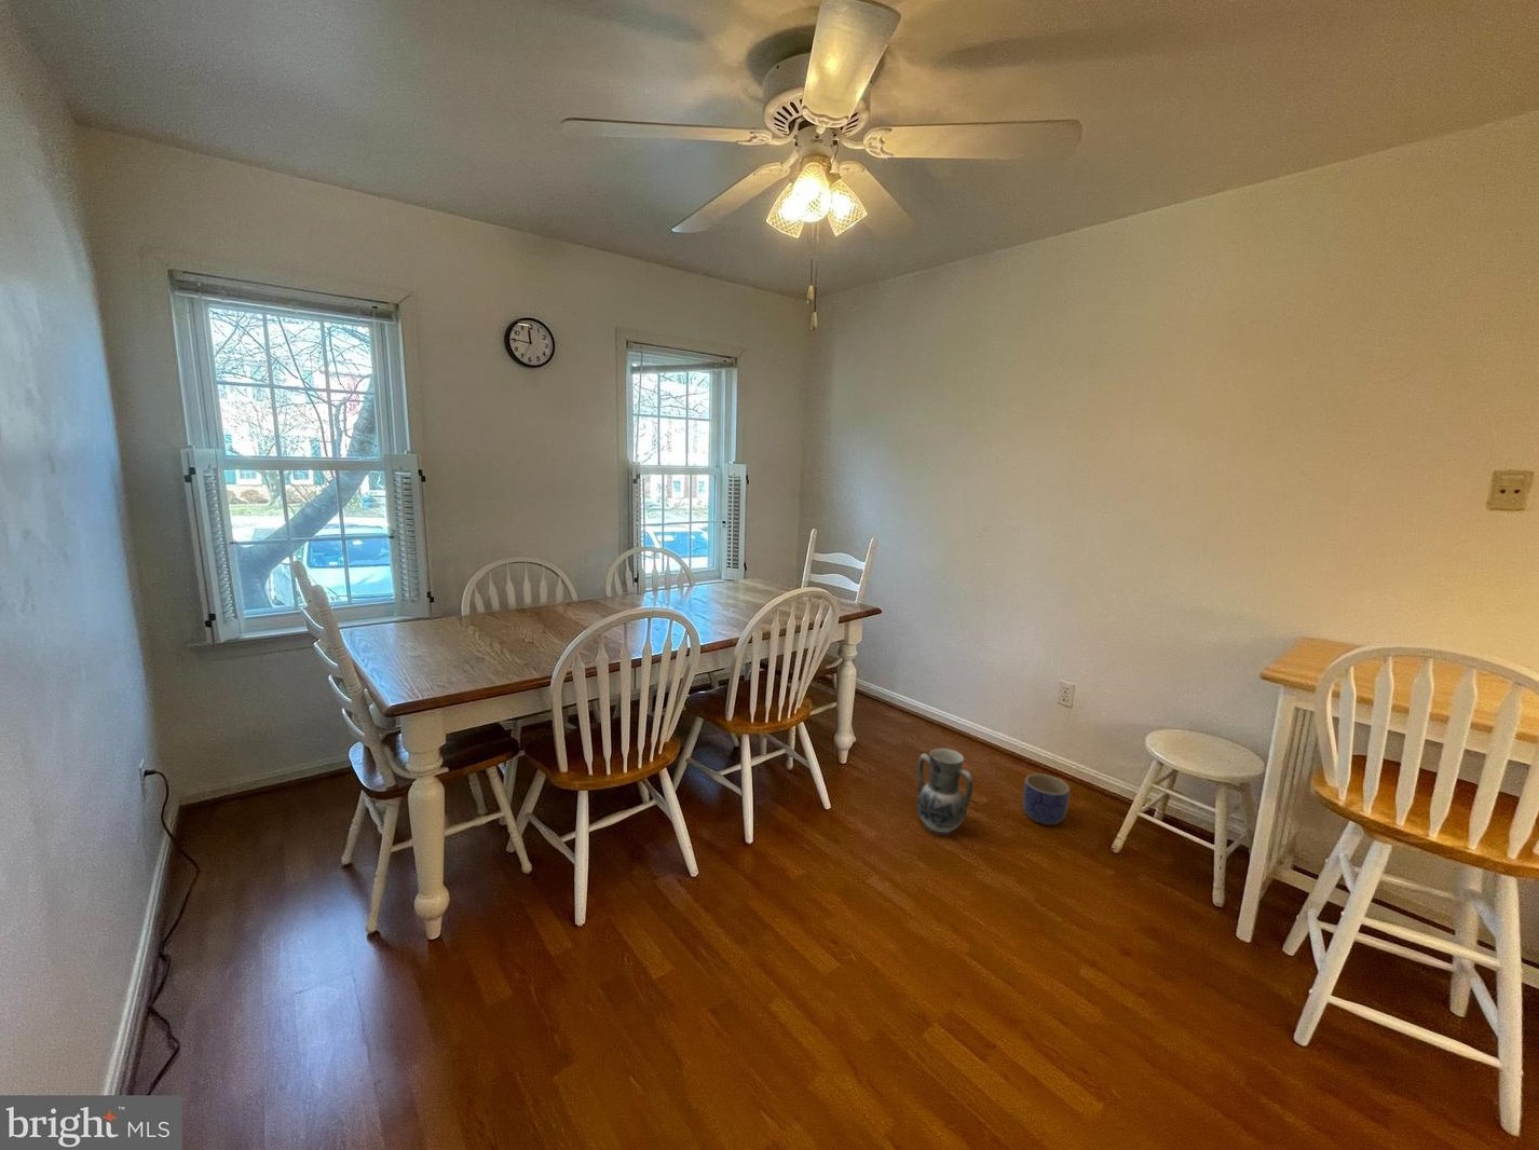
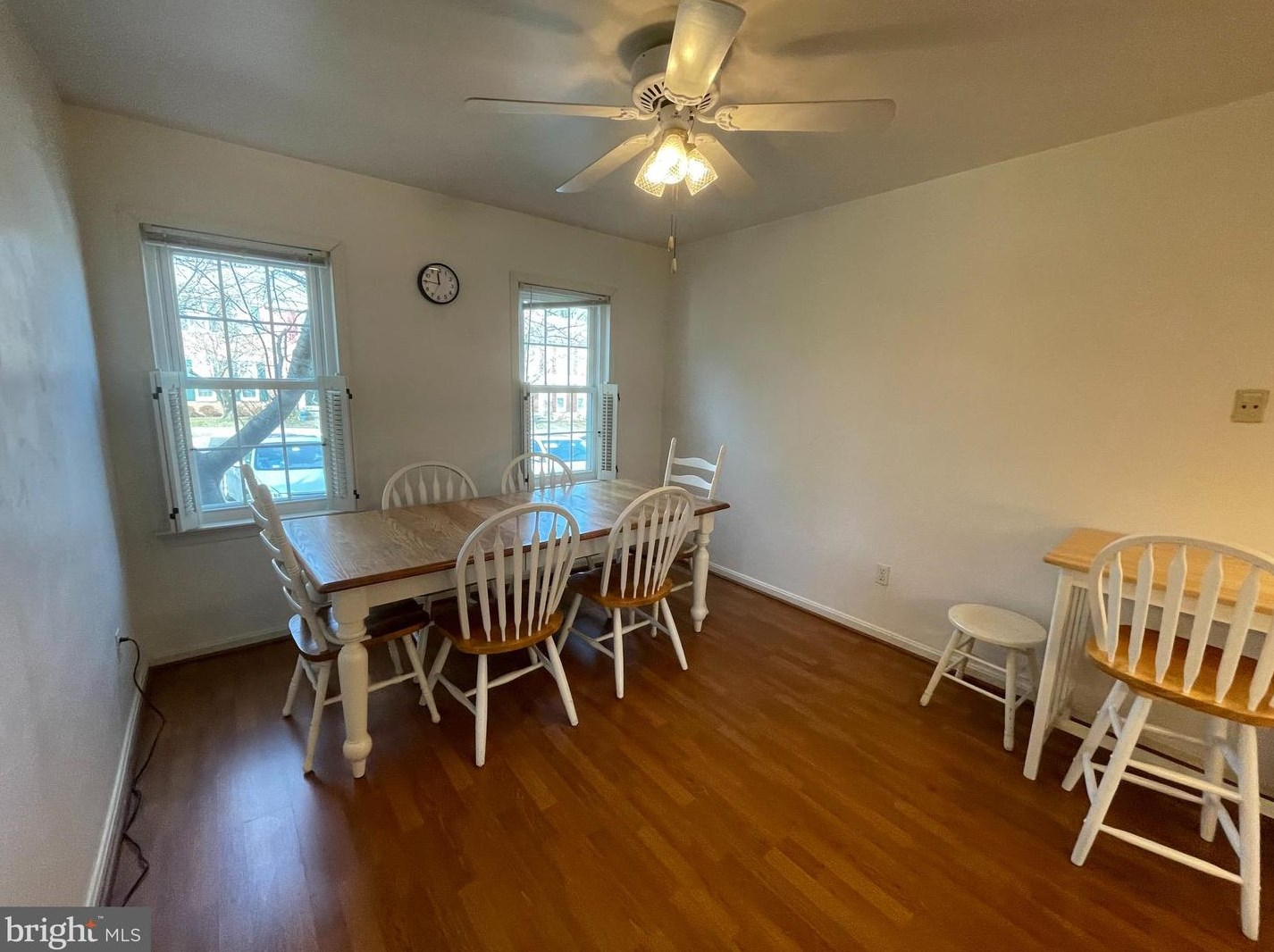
- ceramic jug [917,748,974,836]
- planter [1022,772,1070,826]
